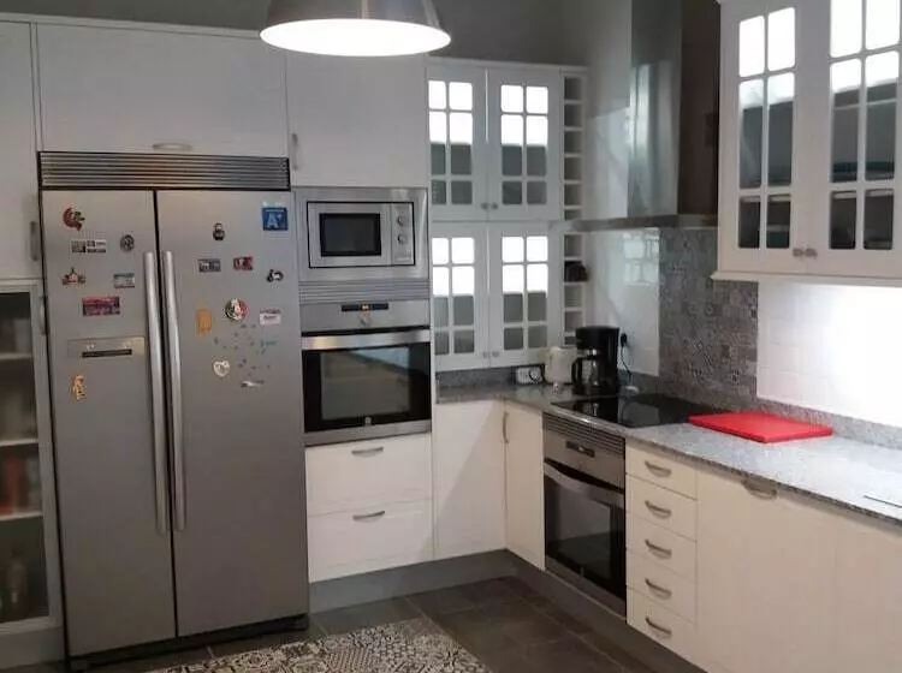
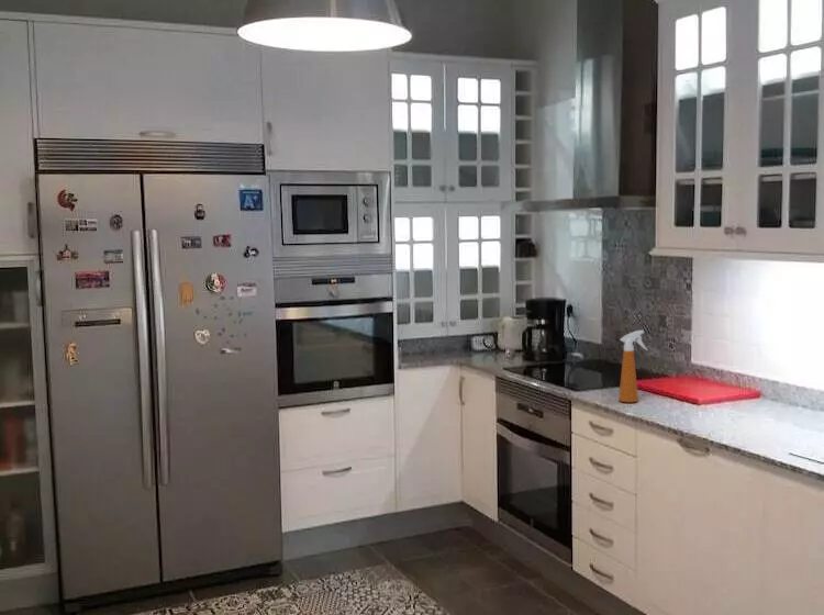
+ spray bottle [617,329,649,403]
